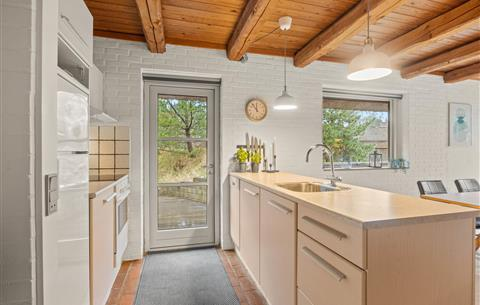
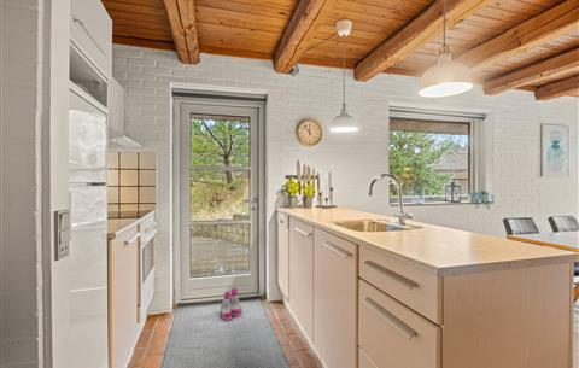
+ boots [220,287,242,322]
